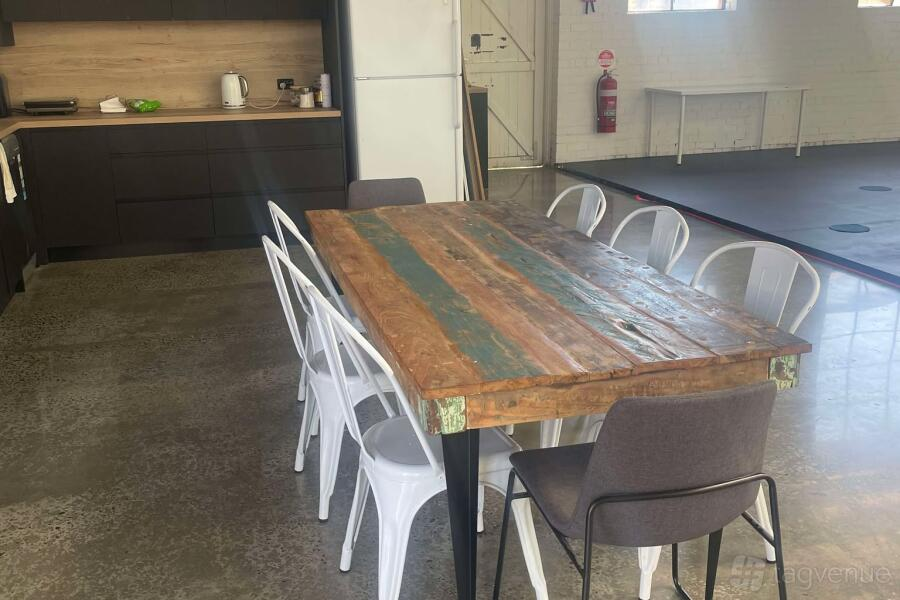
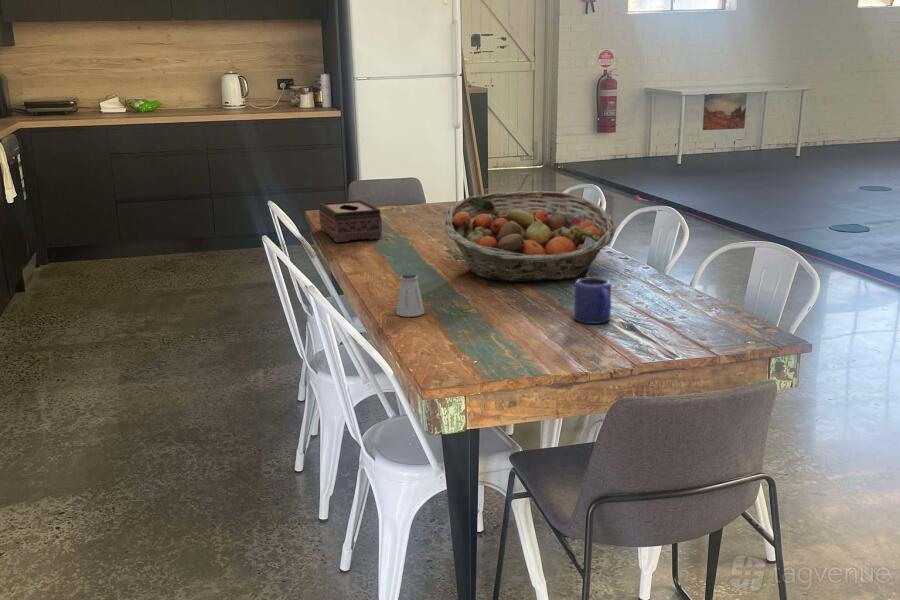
+ tissue box [318,199,383,243]
+ wall art [702,92,748,131]
+ mug [573,277,612,325]
+ fruit basket [443,190,616,283]
+ saltshaker [395,271,426,318]
